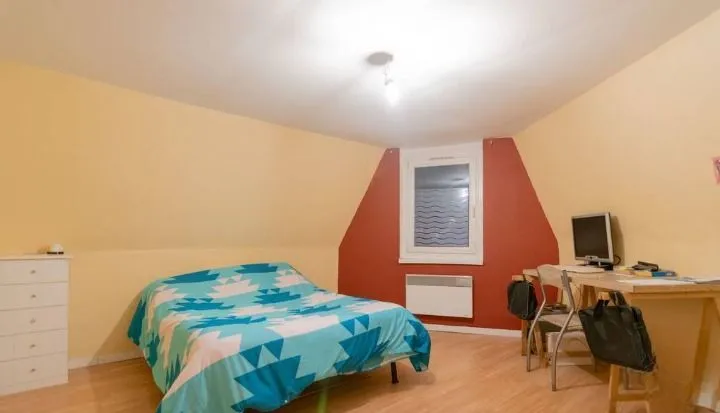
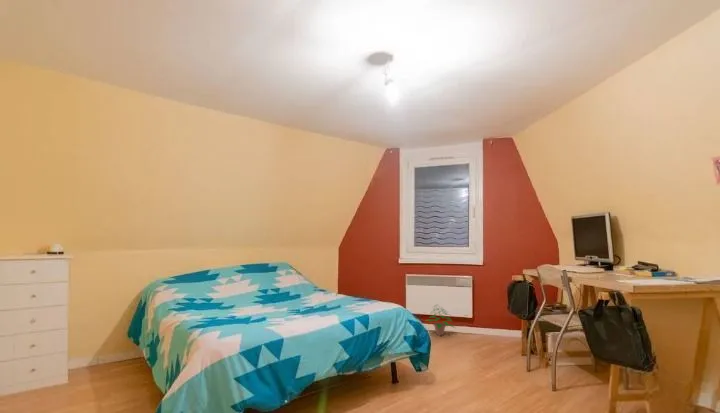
+ potted plant [424,304,456,337]
